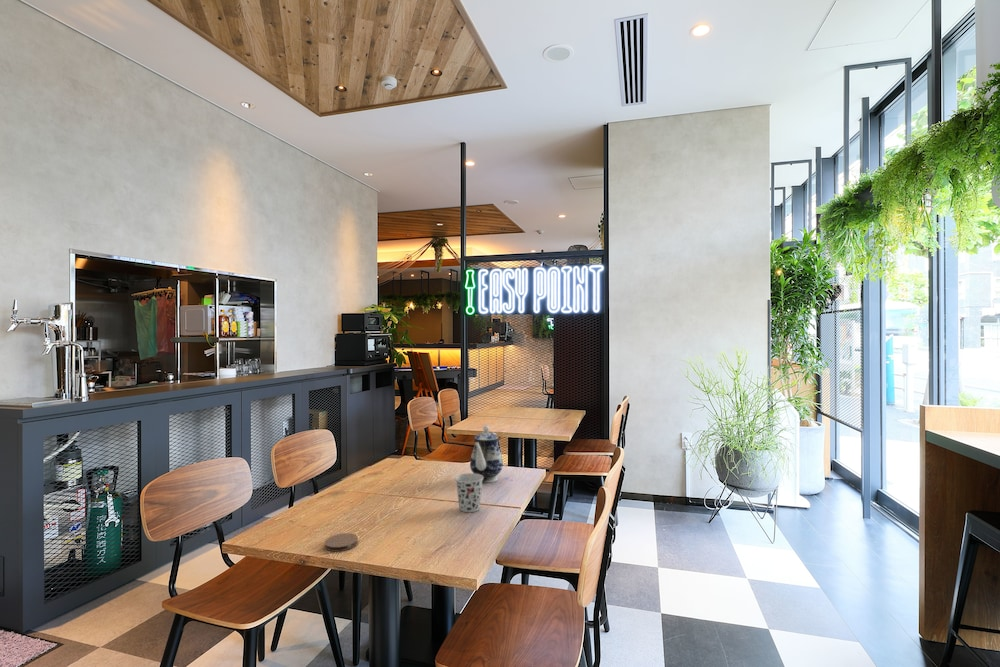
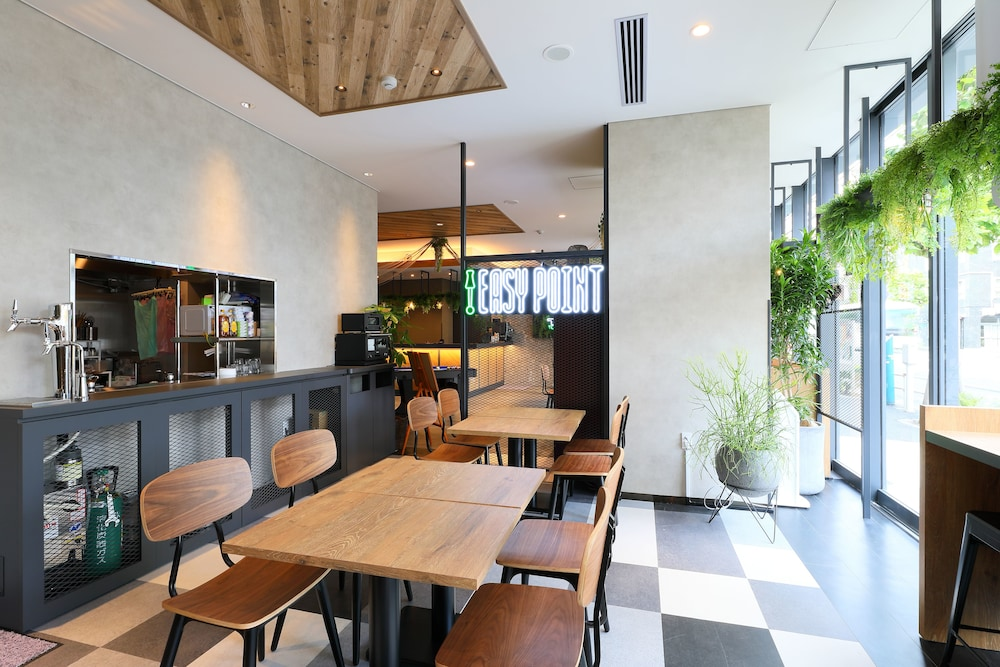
- teapot [469,425,504,484]
- coaster [324,532,359,553]
- cup [454,472,483,513]
